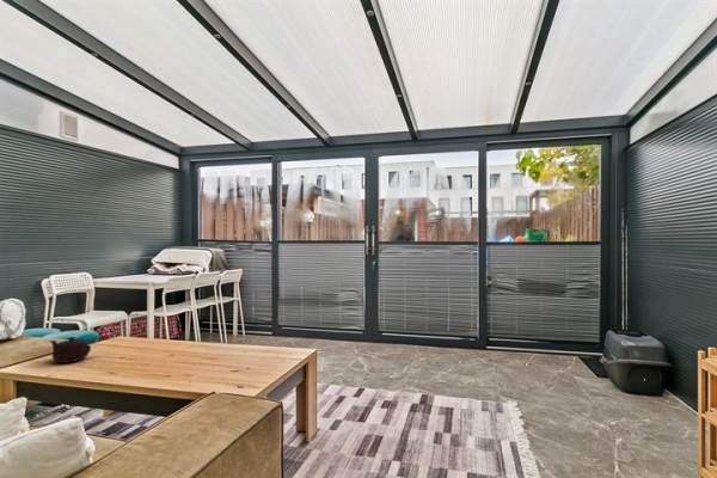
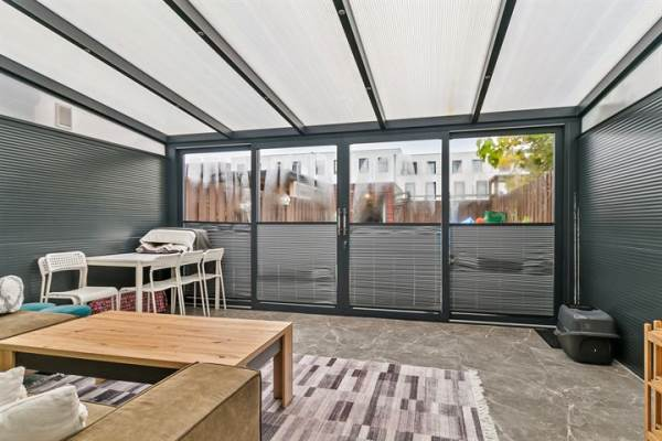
- teapot [49,336,92,364]
